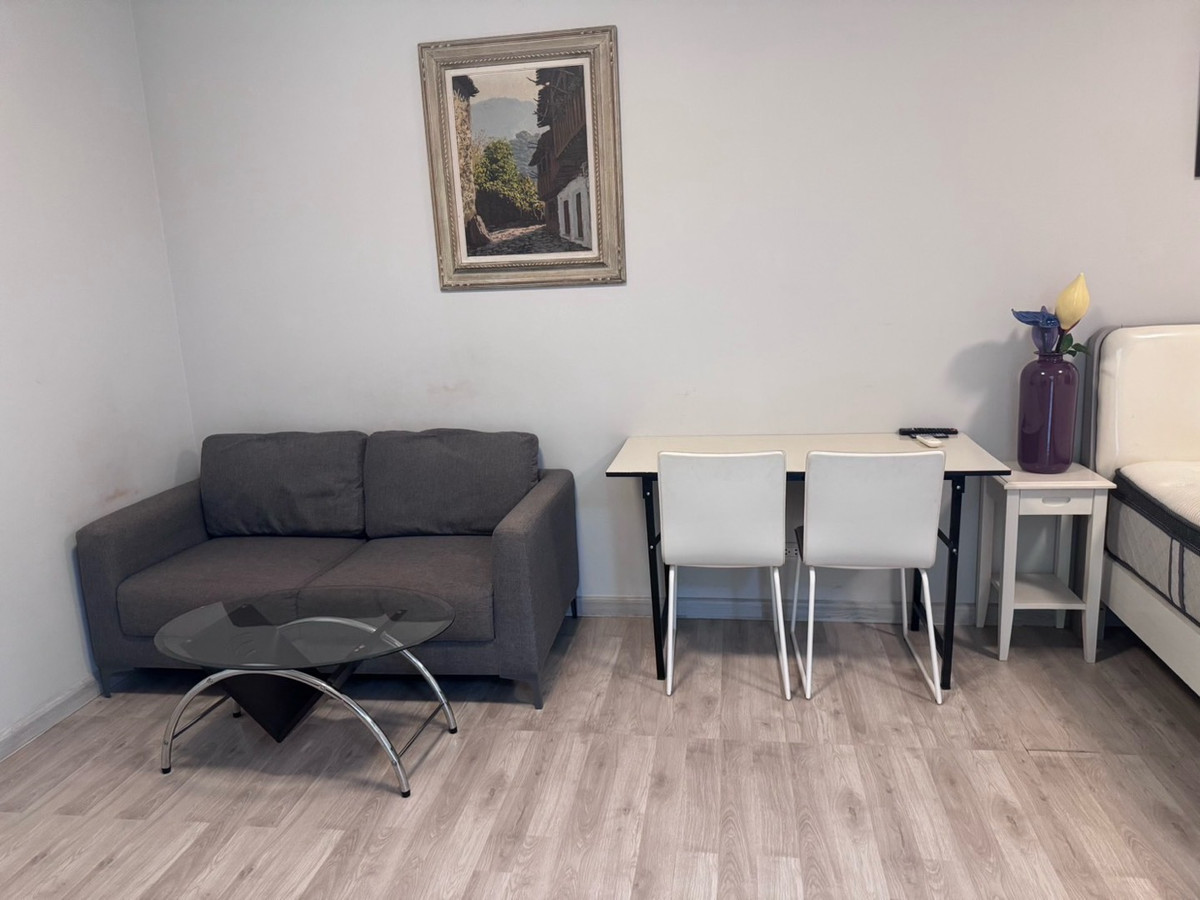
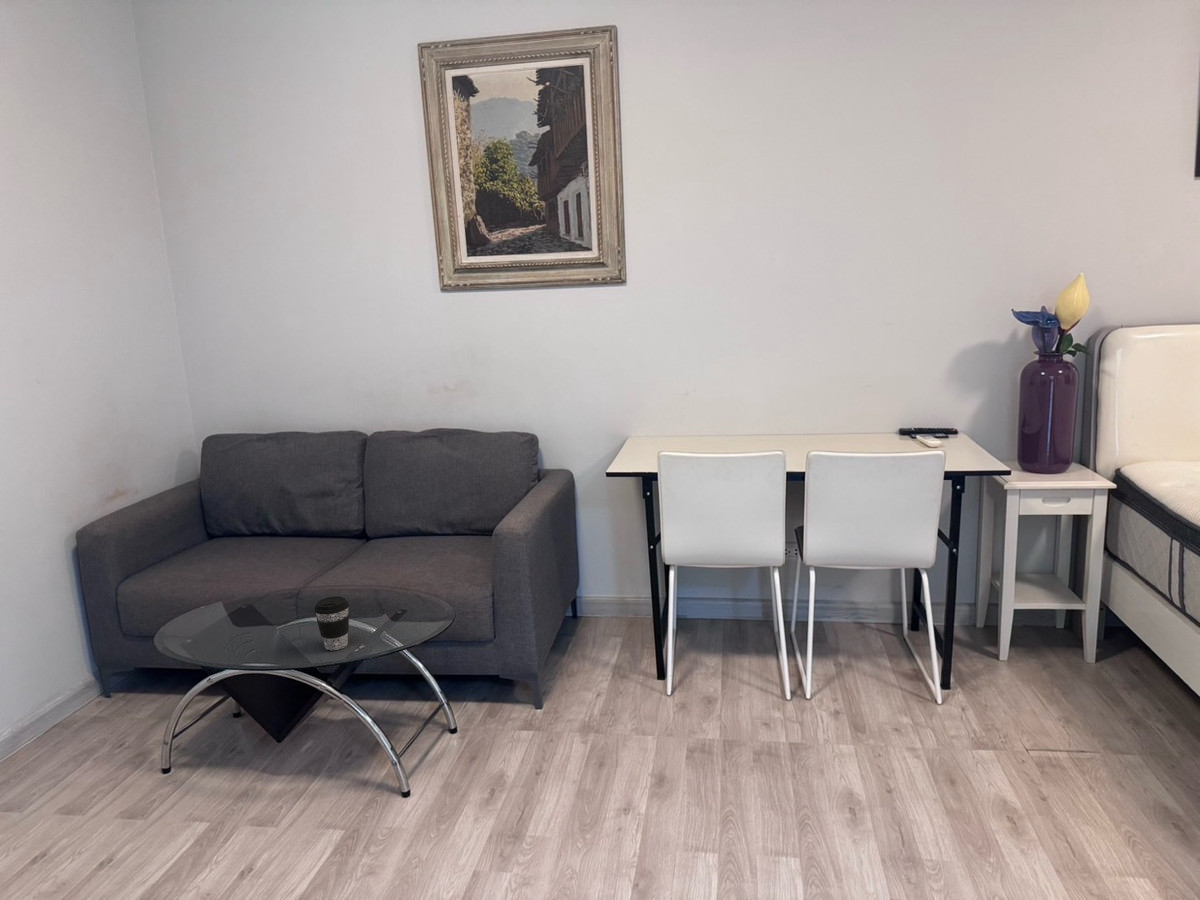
+ coffee cup [313,595,350,651]
